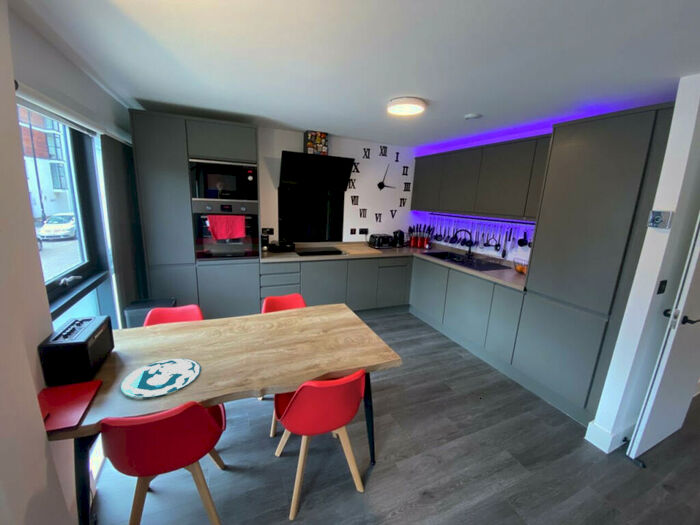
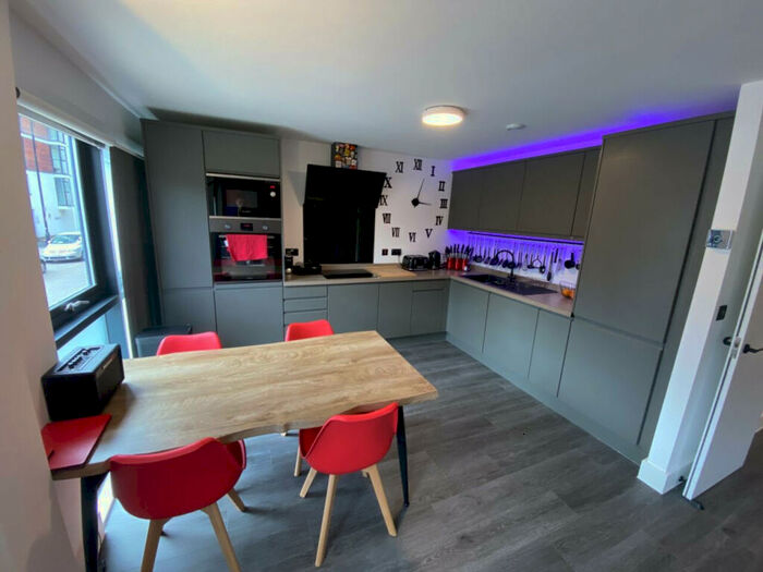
- plate [120,357,202,398]
